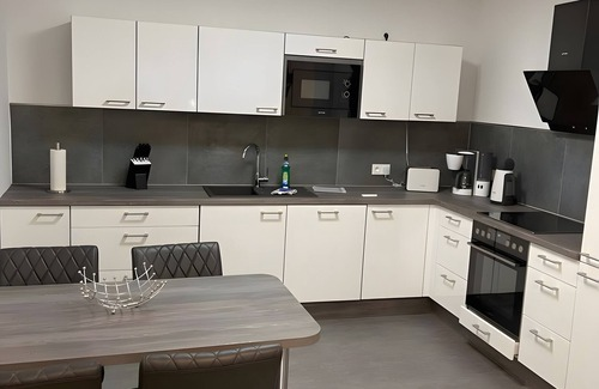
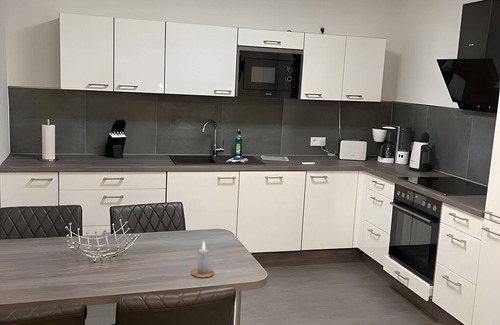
+ candle [190,240,215,278]
